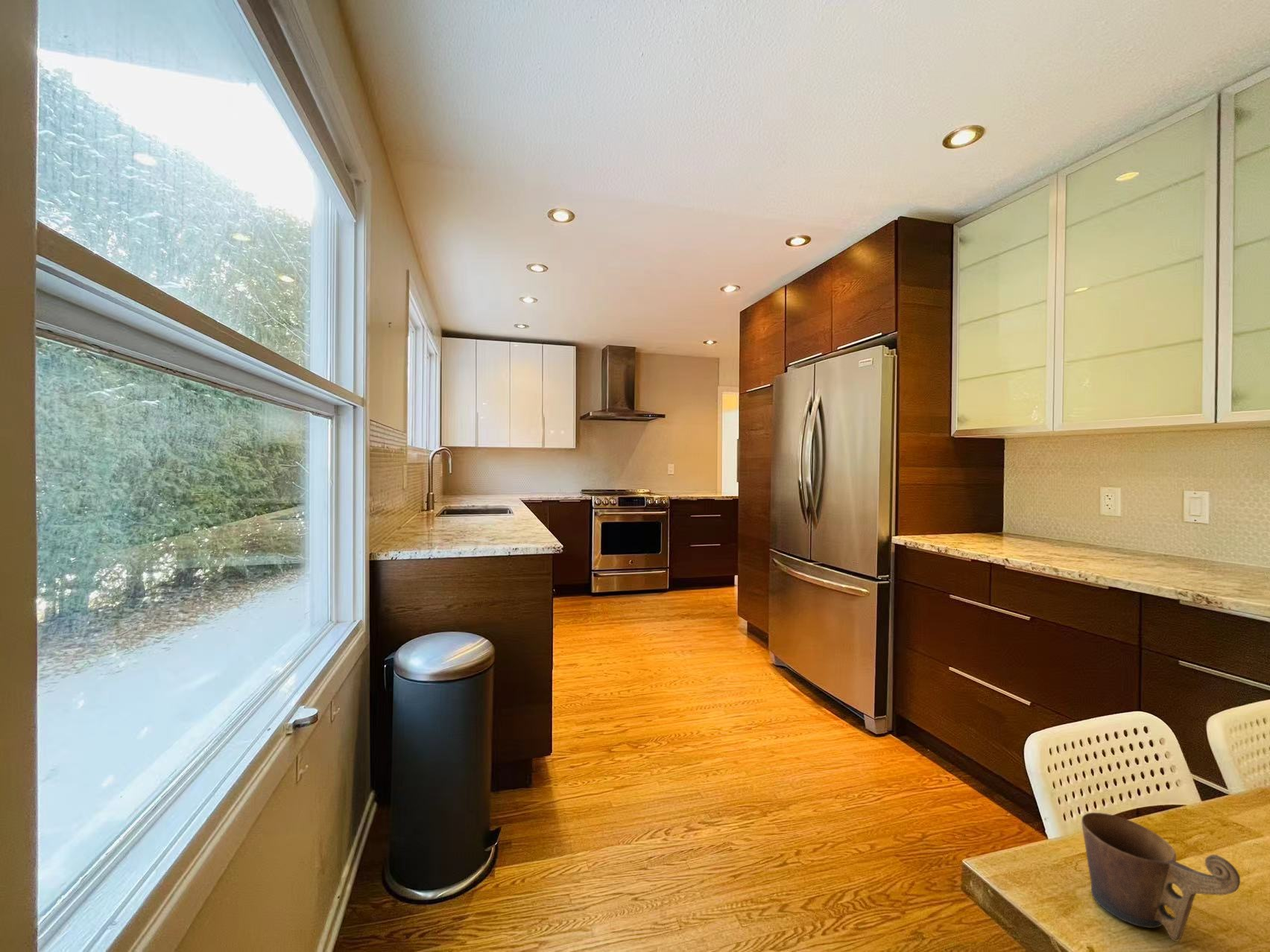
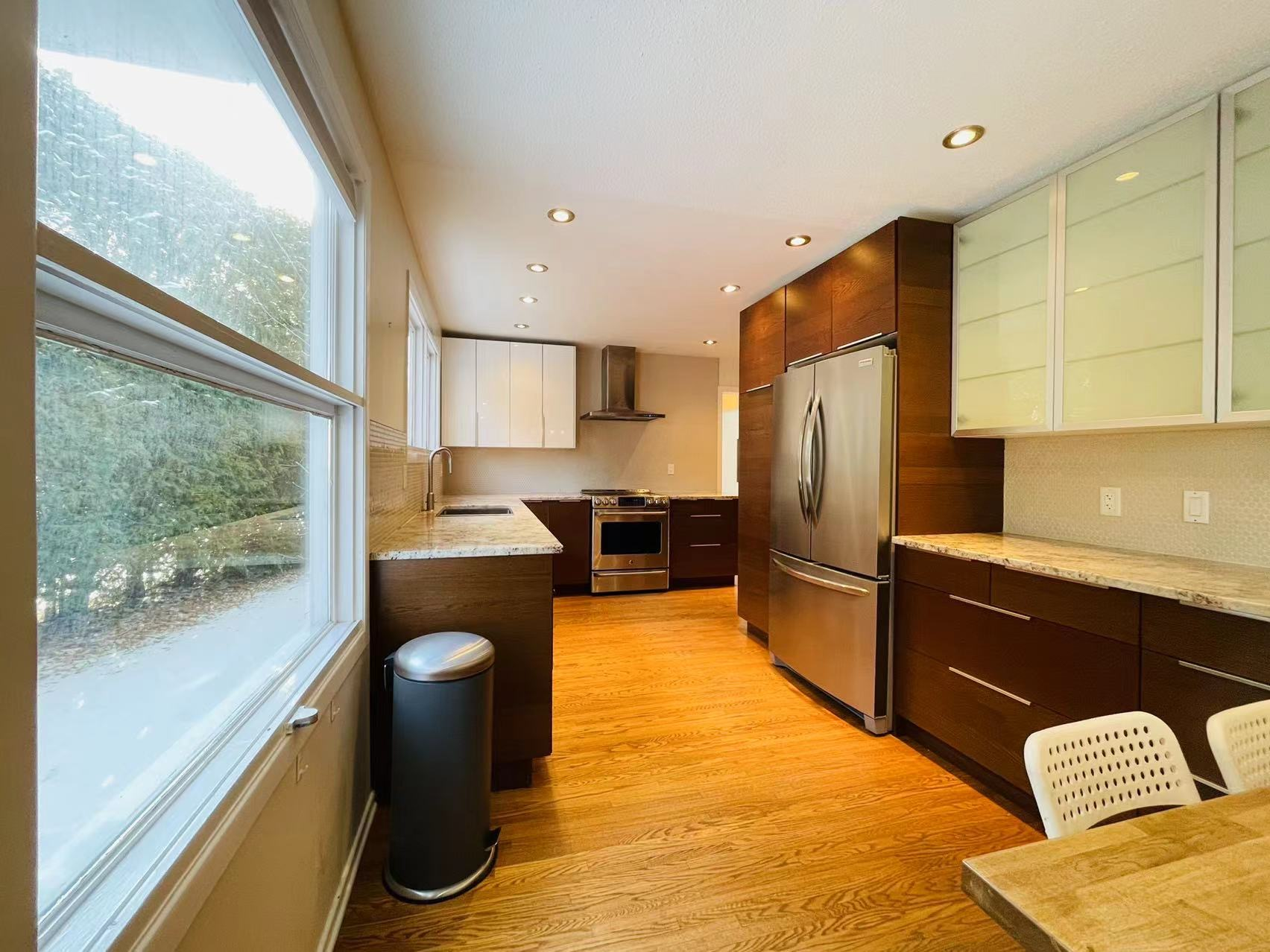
- mug [1081,812,1241,942]
